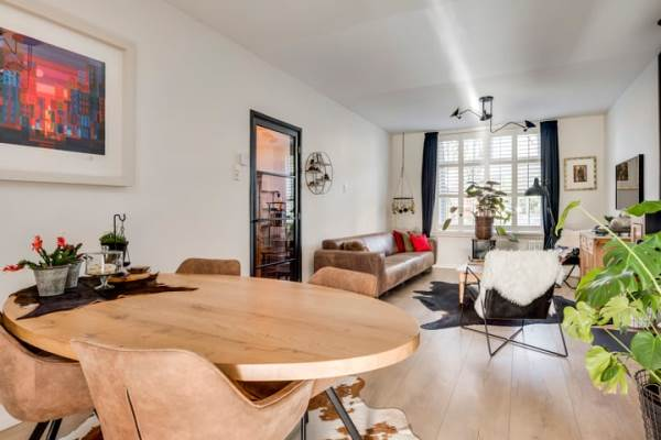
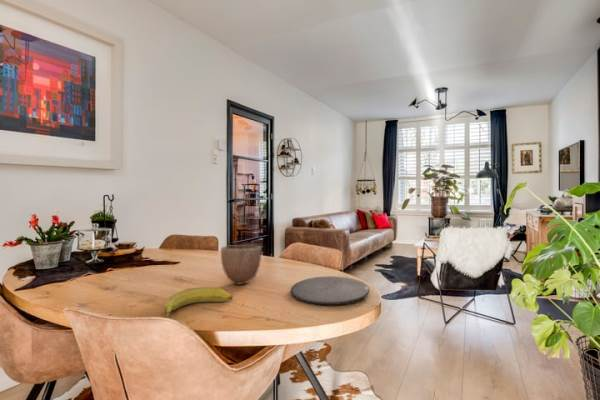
+ fruit [163,286,234,318]
+ plate [289,275,370,306]
+ decorative bowl [220,244,262,286]
